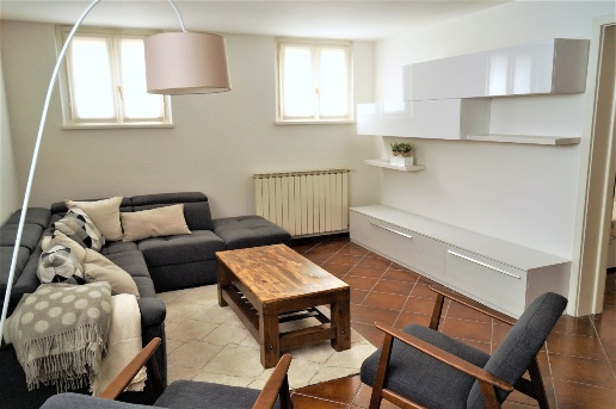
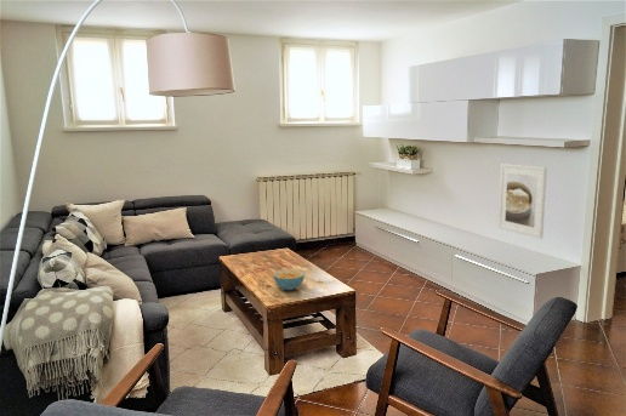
+ cereal bowl [273,268,306,291]
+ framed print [497,163,548,240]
